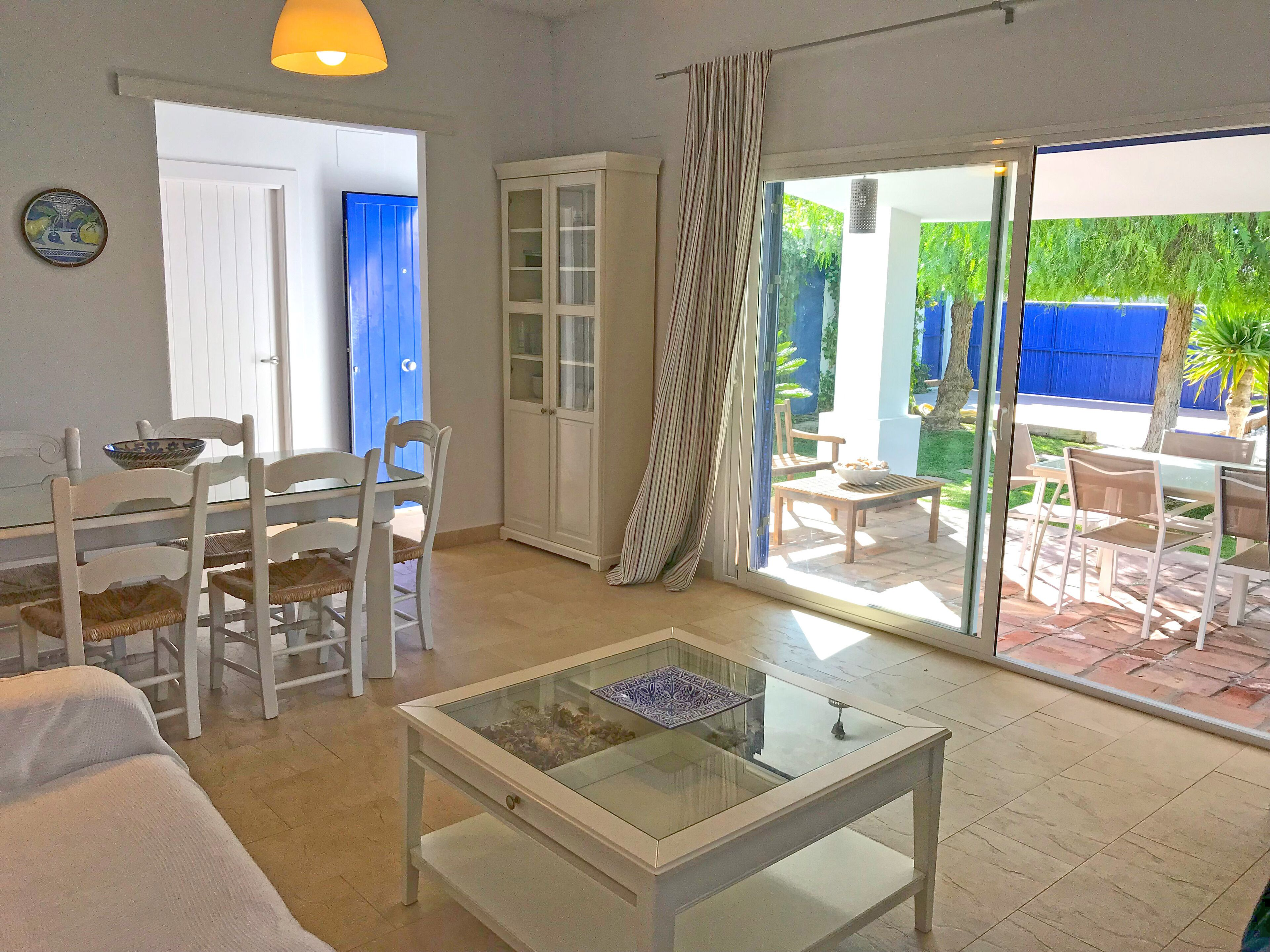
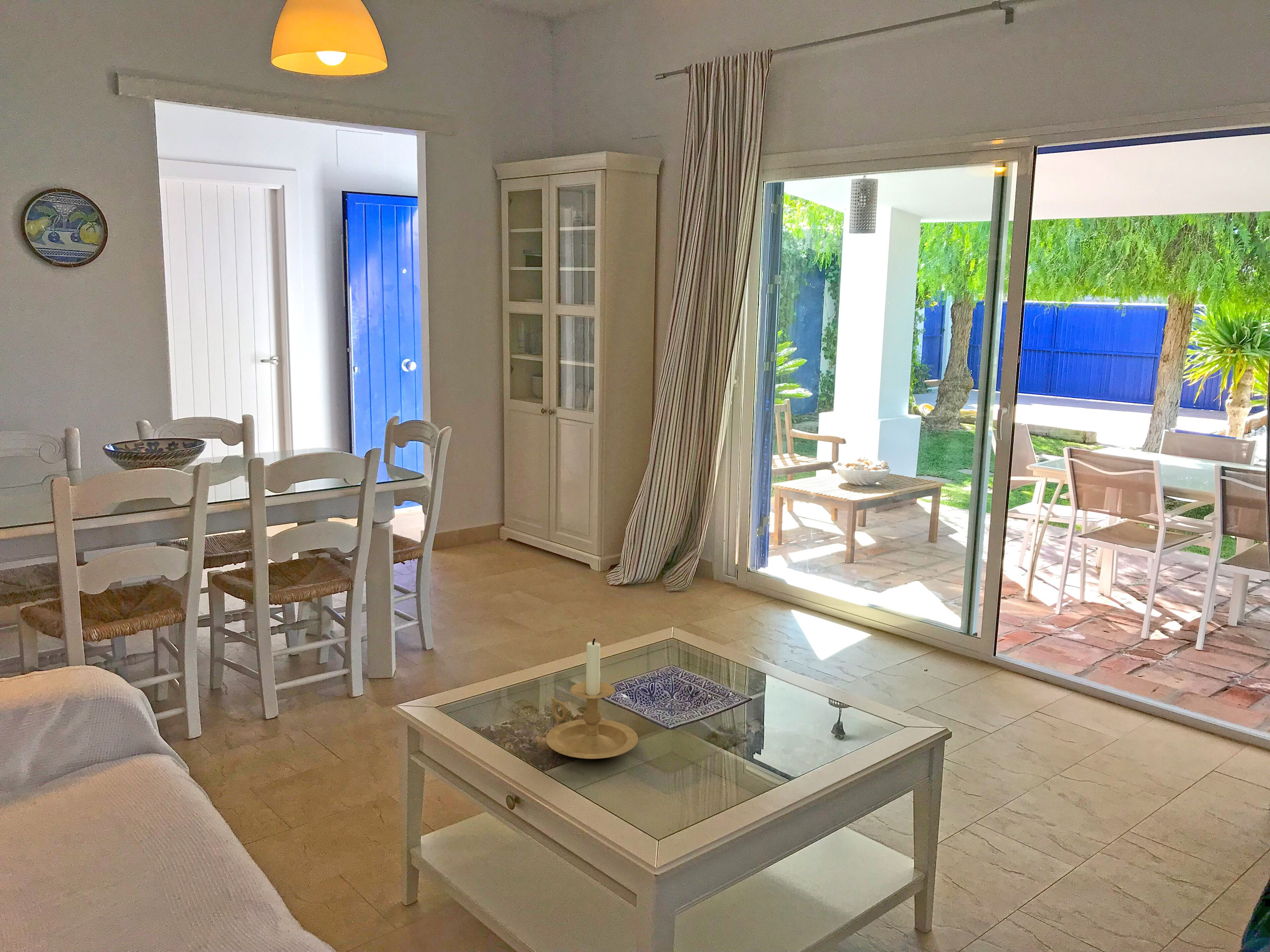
+ candle holder [545,638,638,759]
